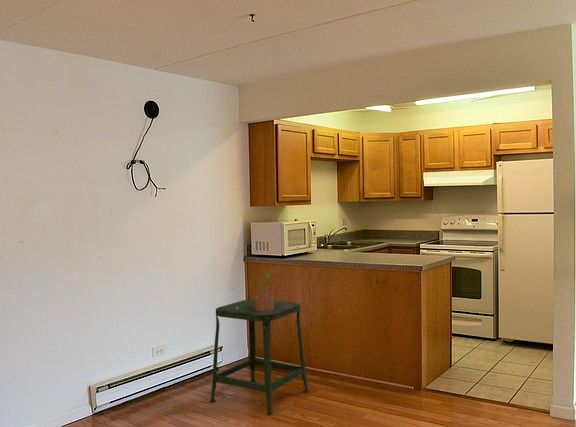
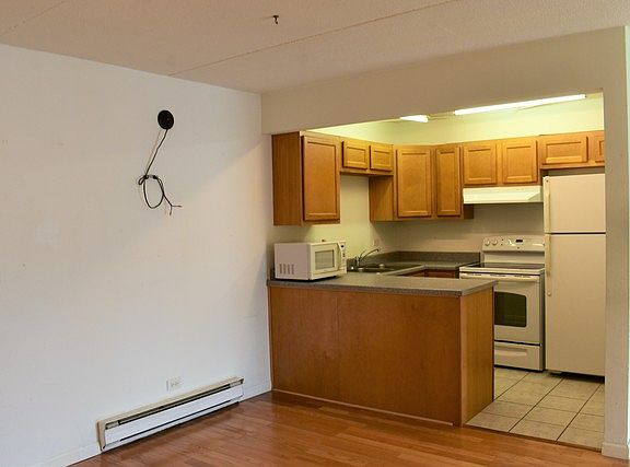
- potted plant [254,272,277,311]
- stool [209,298,310,416]
